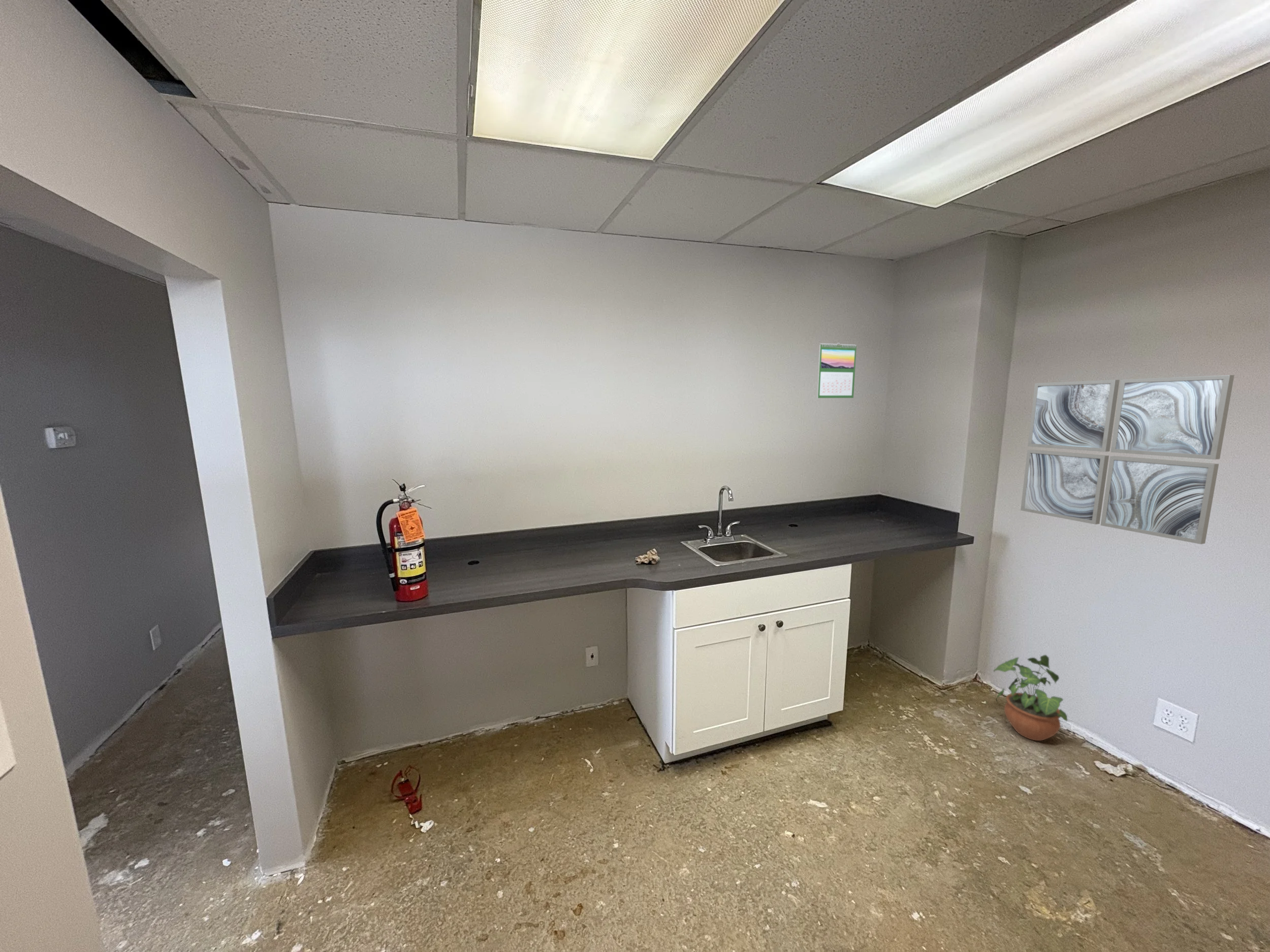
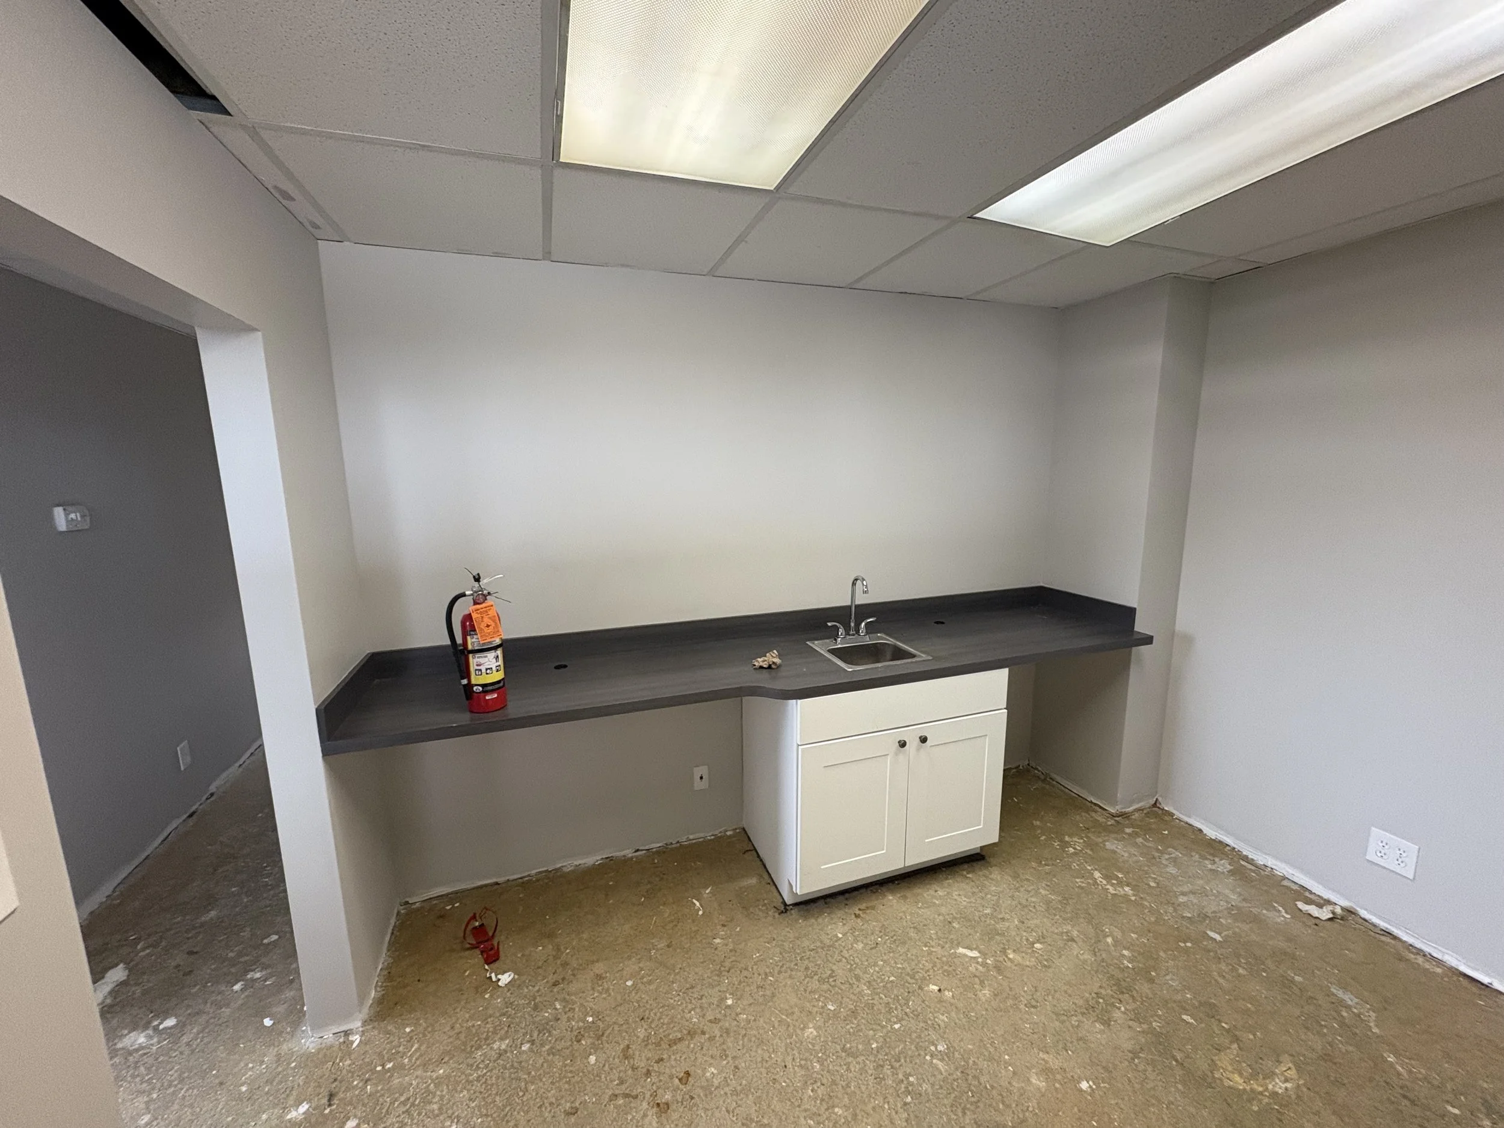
- wall art [1020,375,1235,545]
- calendar [816,342,857,399]
- potted plant [993,654,1068,741]
